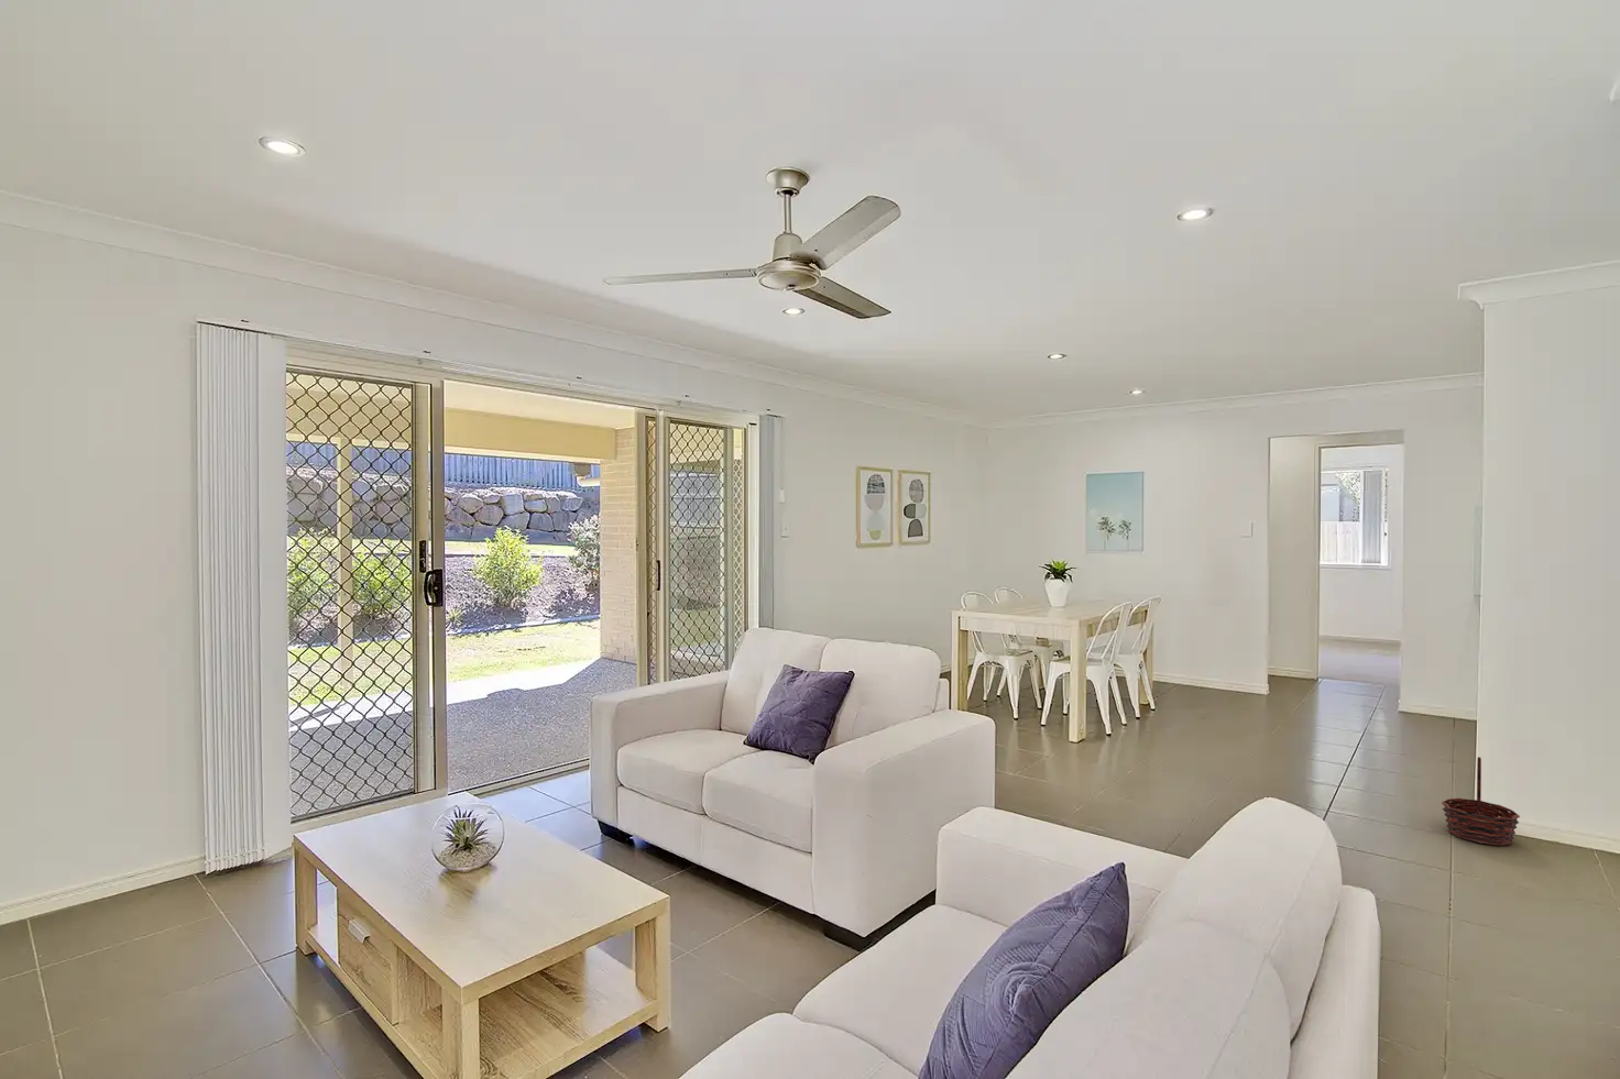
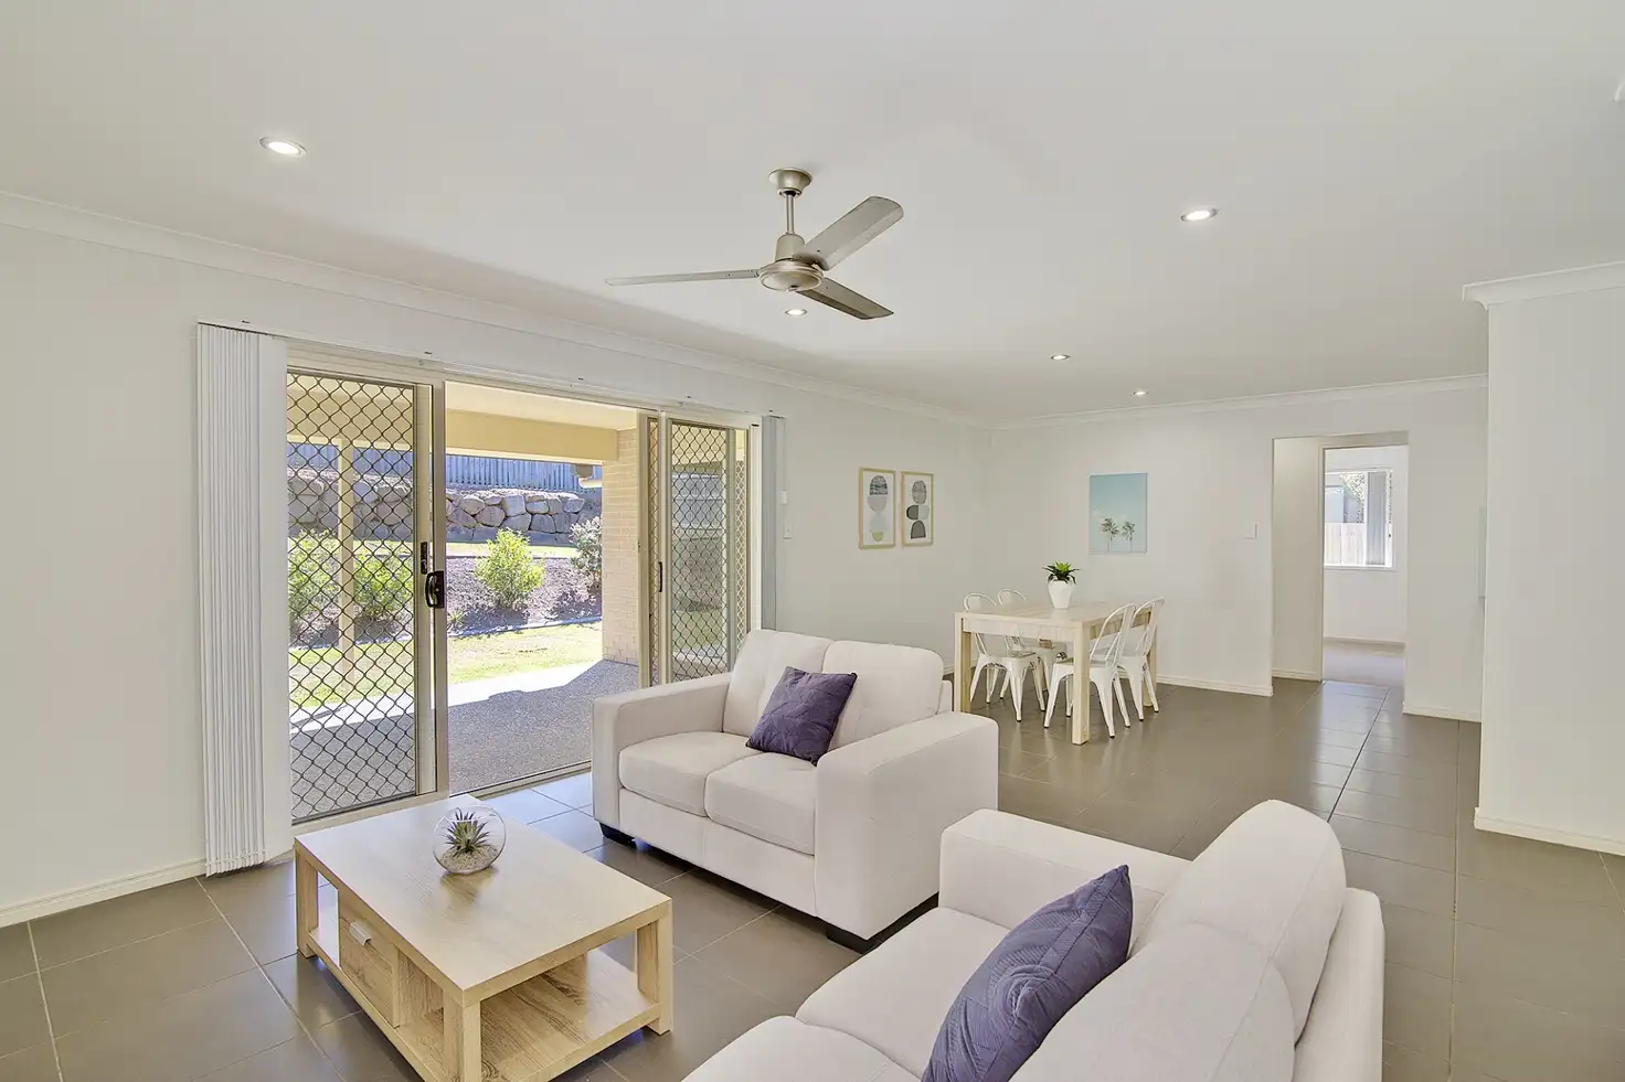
- basket [1441,755,1521,847]
